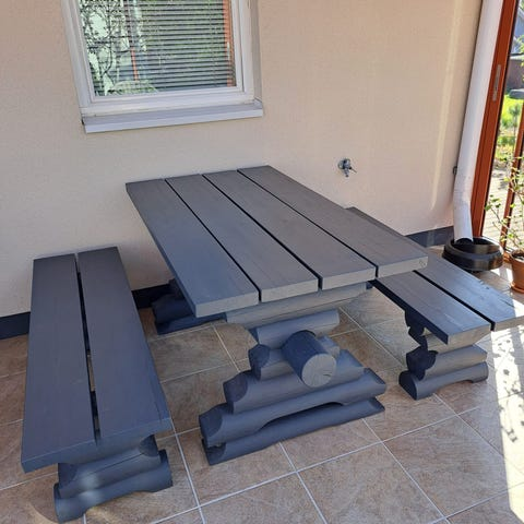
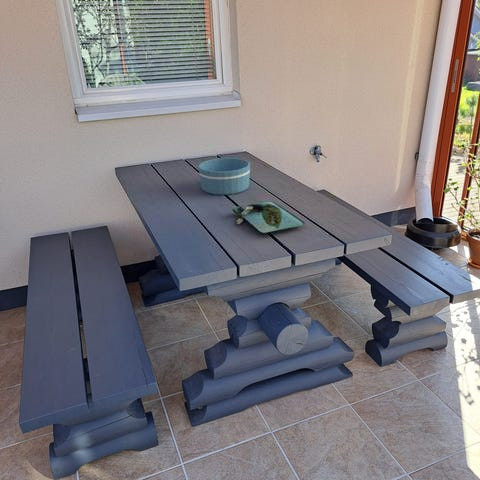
+ platter [232,200,306,234]
+ bowl [197,157,251,196]
